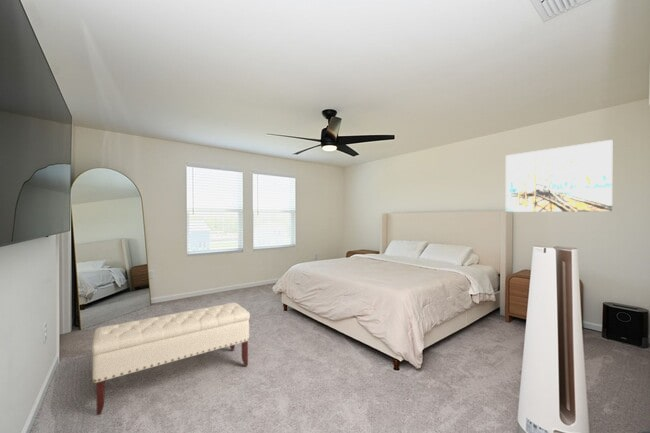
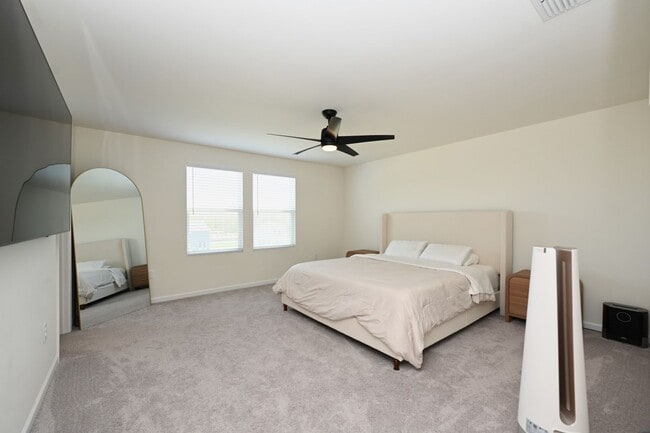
- wall art [505,139,613,213]
- bench [91,301,251,416]
